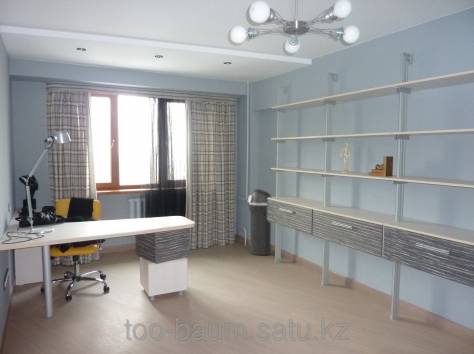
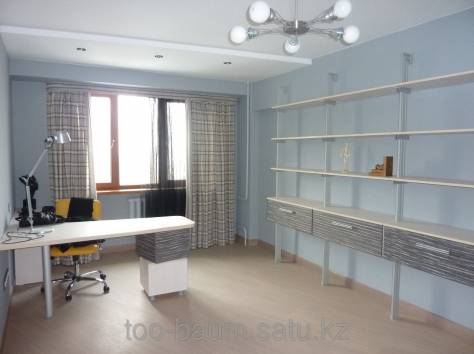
- trash can [247,188,272,256]
